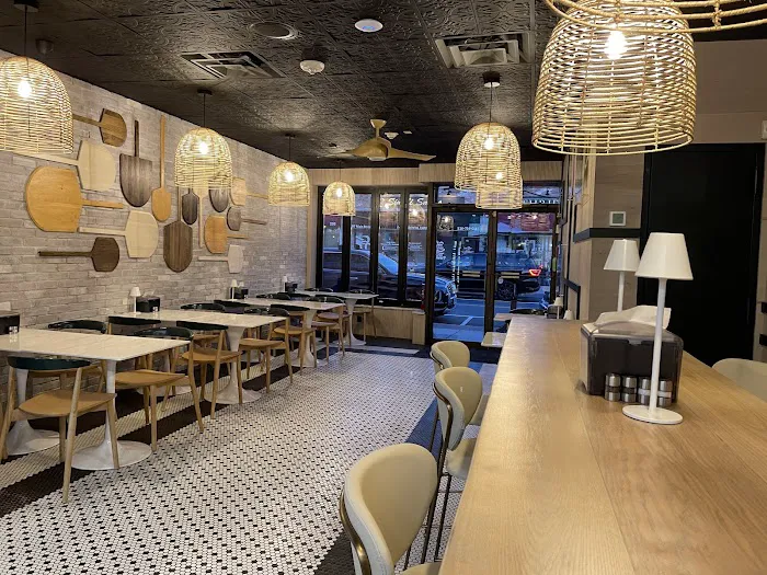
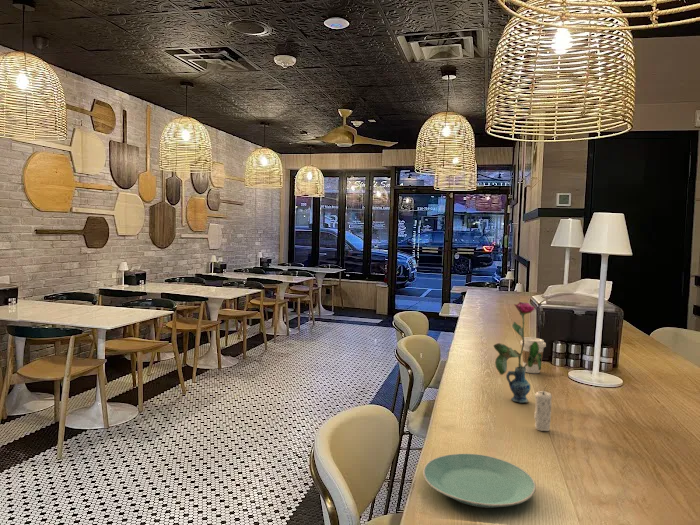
+ candle [533,386,553,432]
+ vase [493,301,543,404]
+ plate [422,453,537,509]
+ coffee cup [519,336,547,374]
